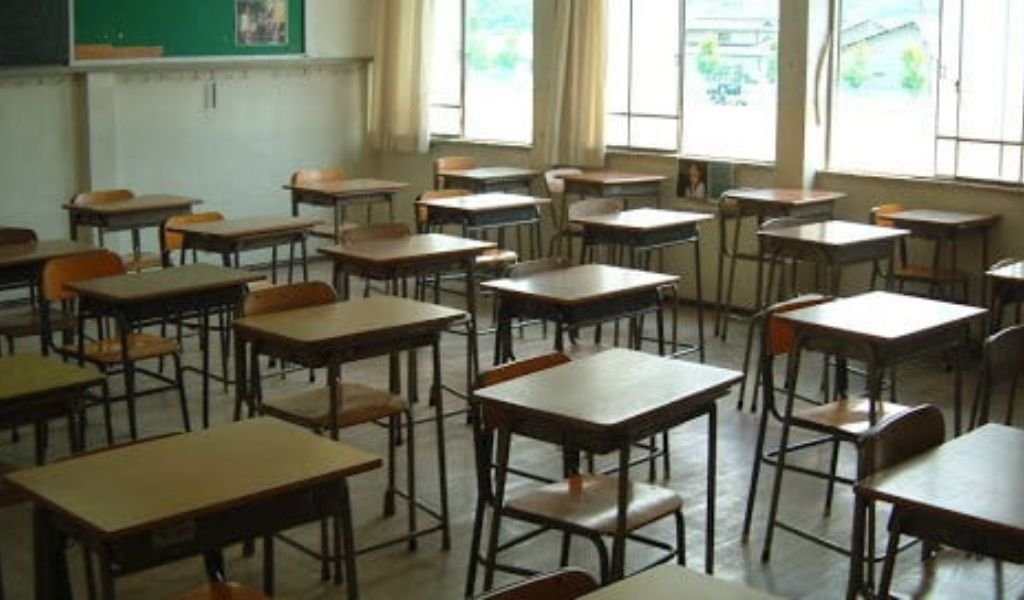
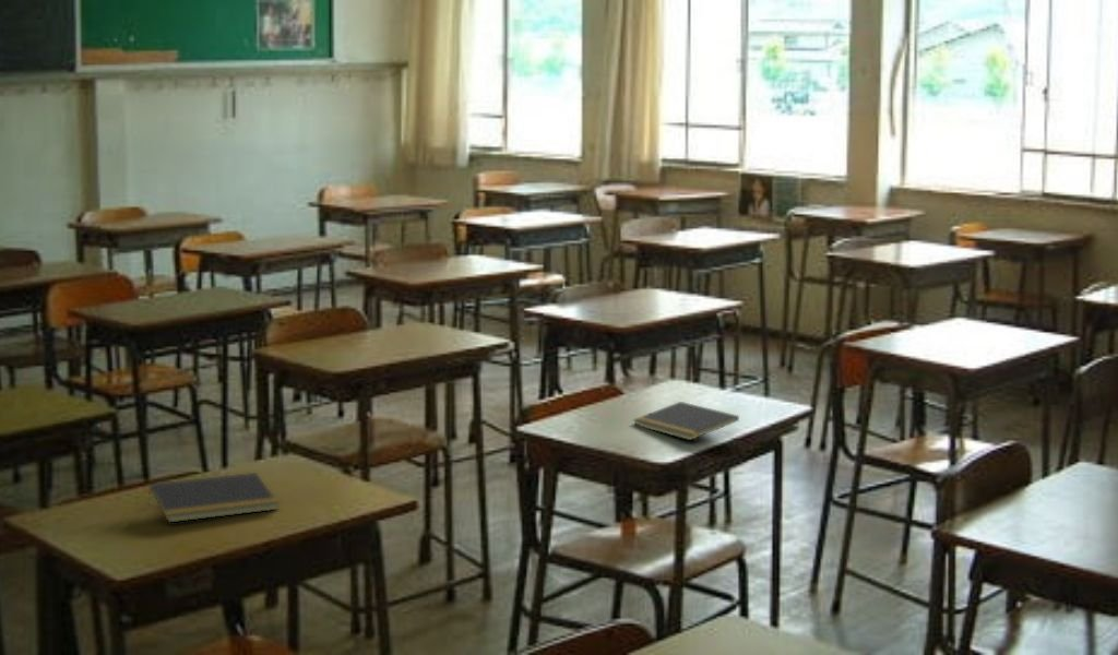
+ notepad [632,401,740,441]
+ notepad [146,472,280,524]
